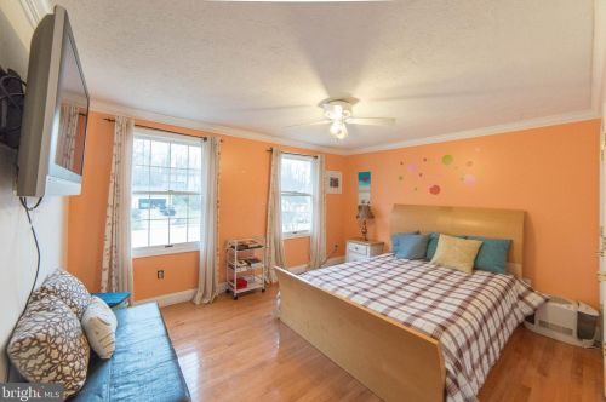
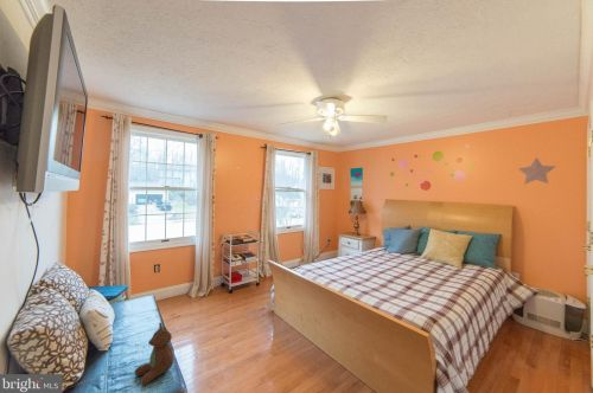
+ stuffed toy [134,322,174,386]
+ decorative star [517,156,557,186]
